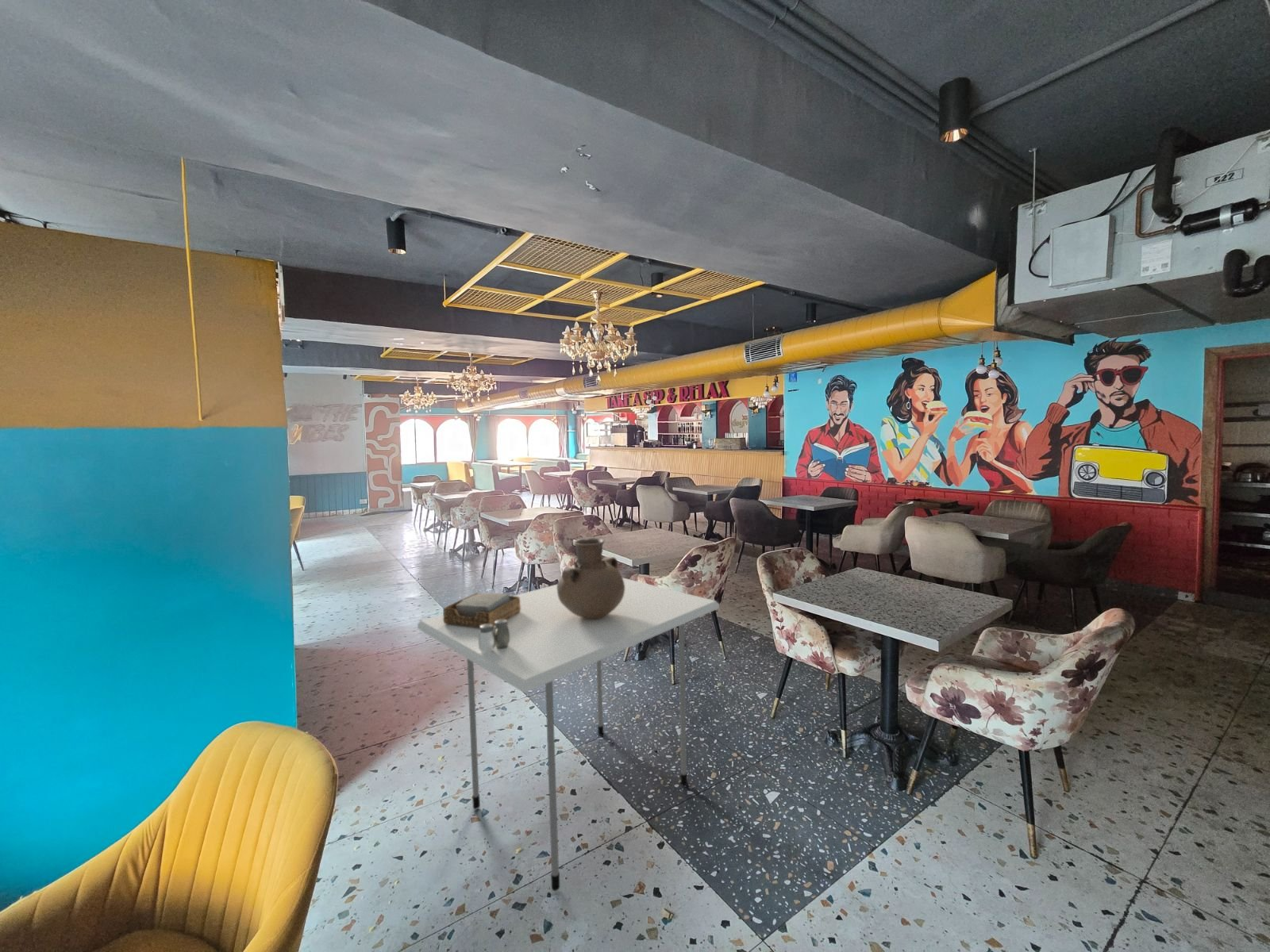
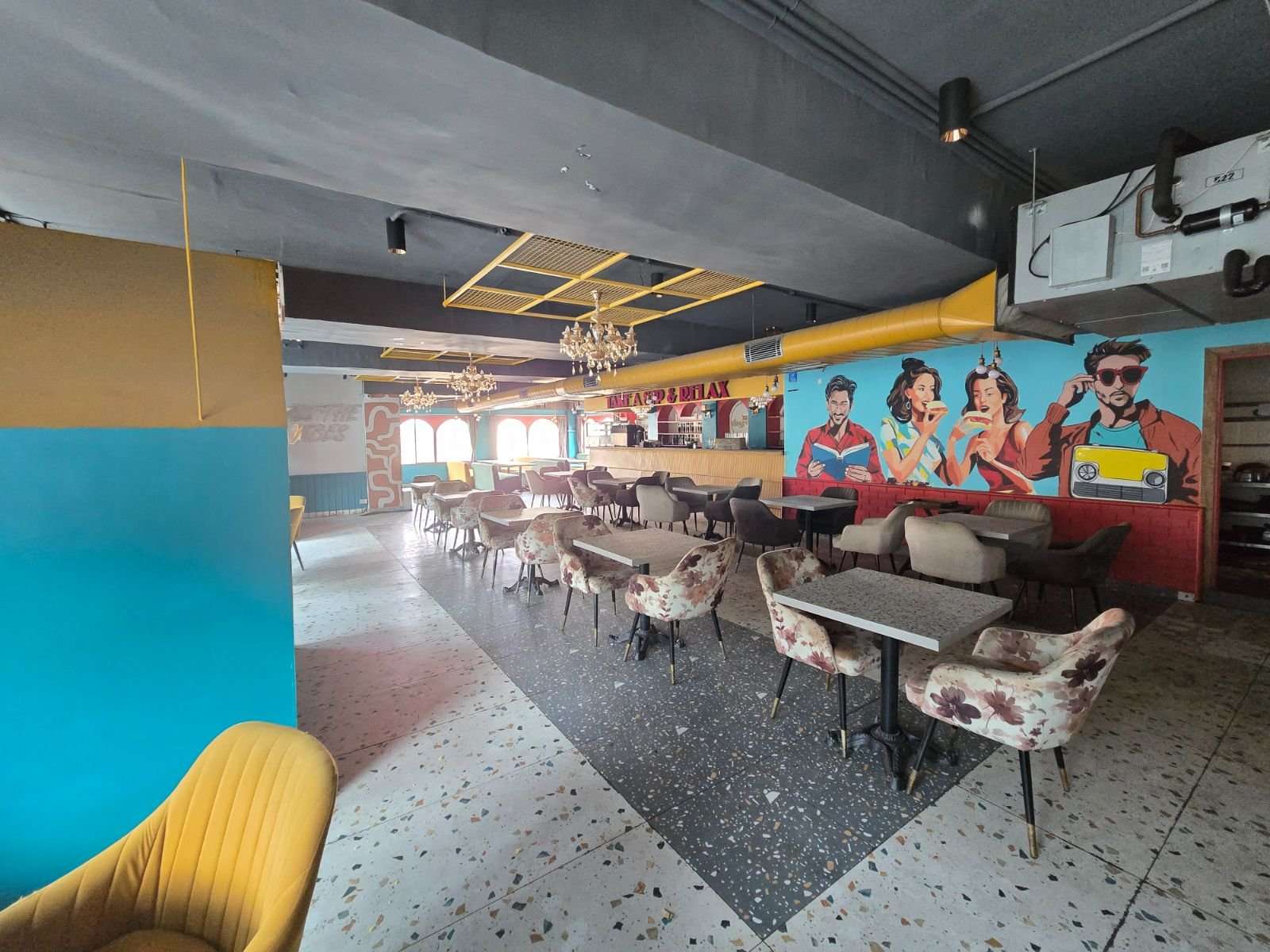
- dining table [417,577,720,892]
- vase [556,537,625,619]
- salt and pepper shaker [479,620,510,655]
- napkin holder [442,593,521,628]
